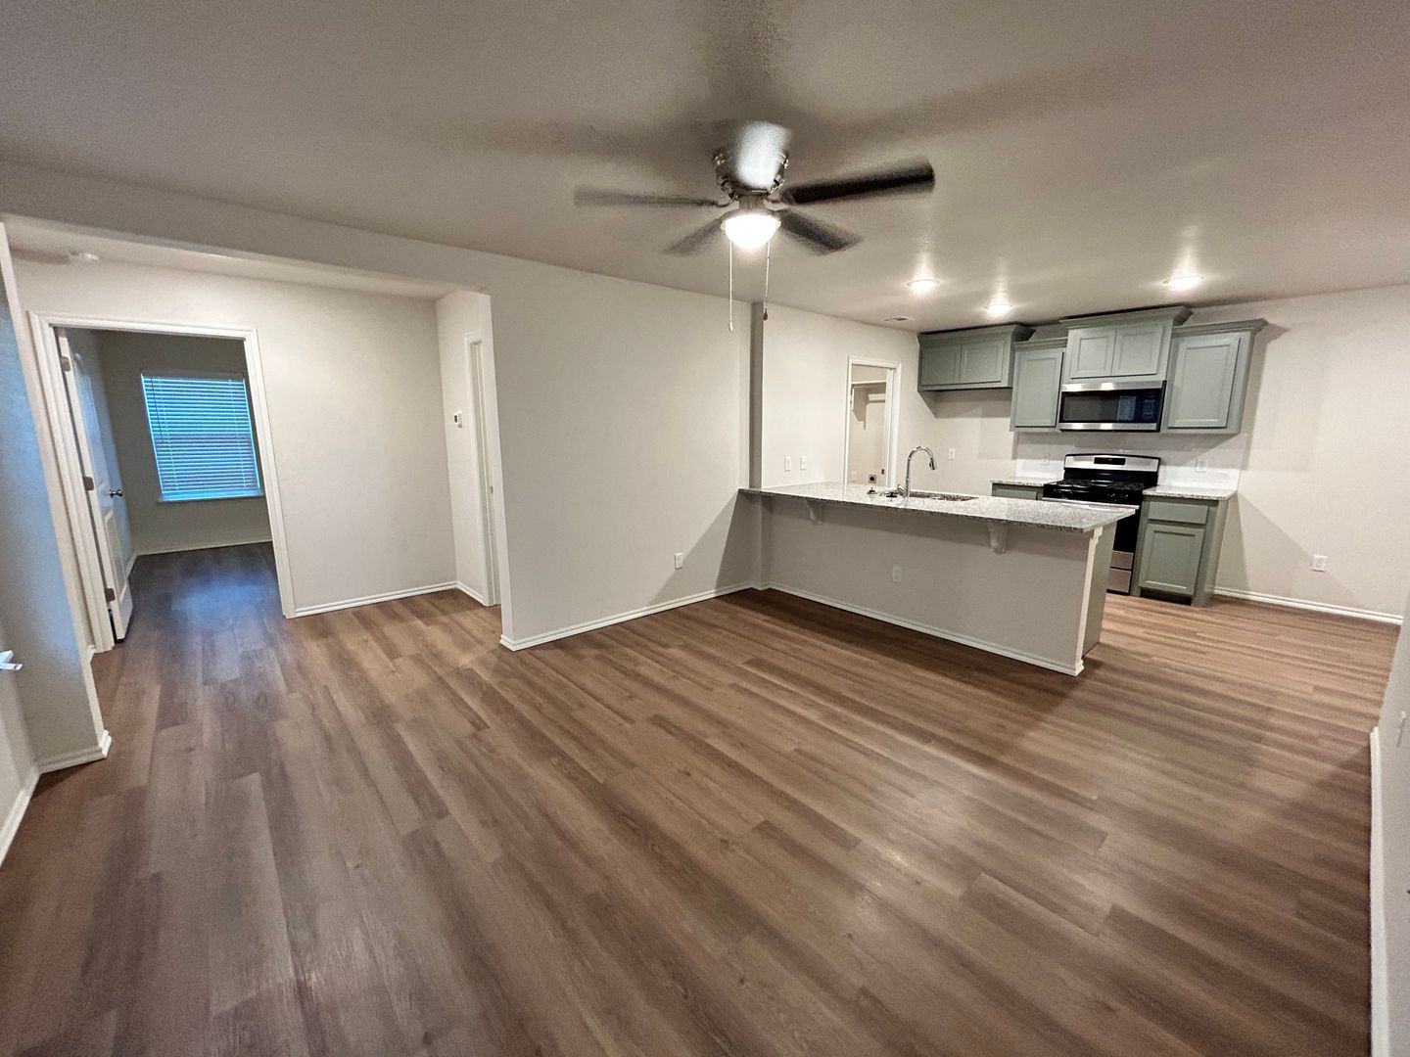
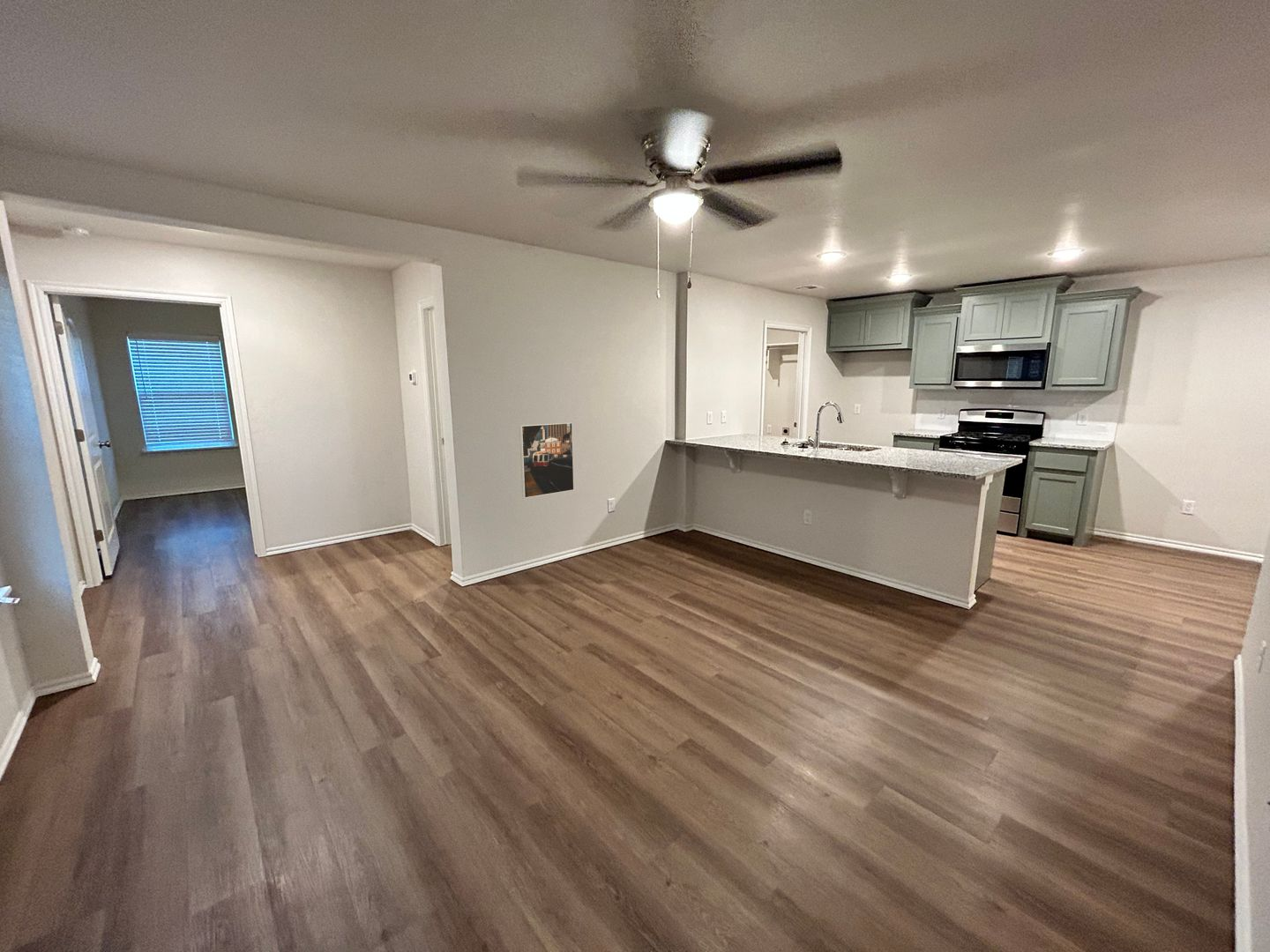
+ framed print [519,421,575,499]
